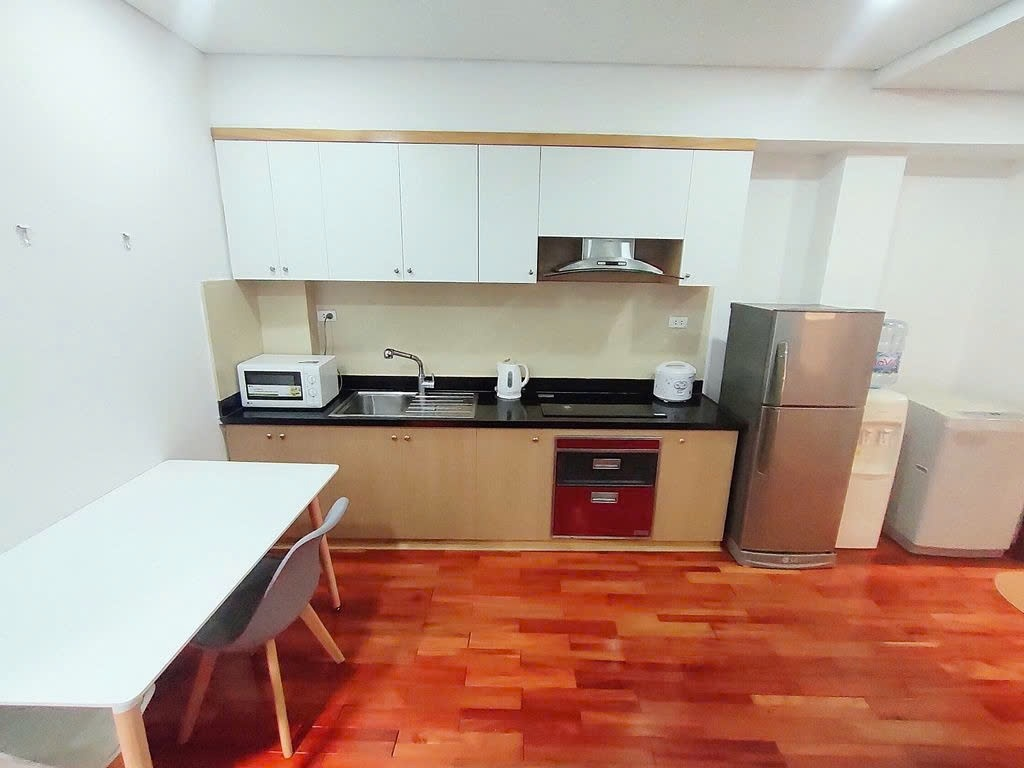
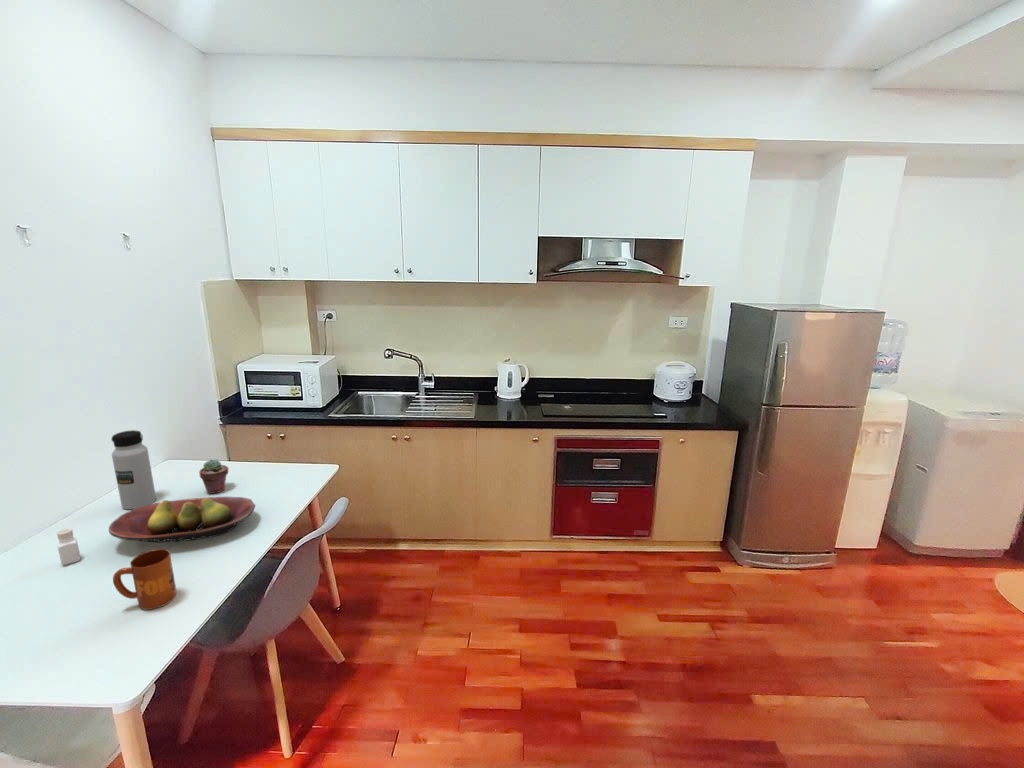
+ pepper shaker [56,527,81,566]
+ fruit bowl [108,496,256,544]
+ mug [112,548,177,611]
+ water bottle [110,429,157,510]
+ potted succulent [198,458,229,495]
